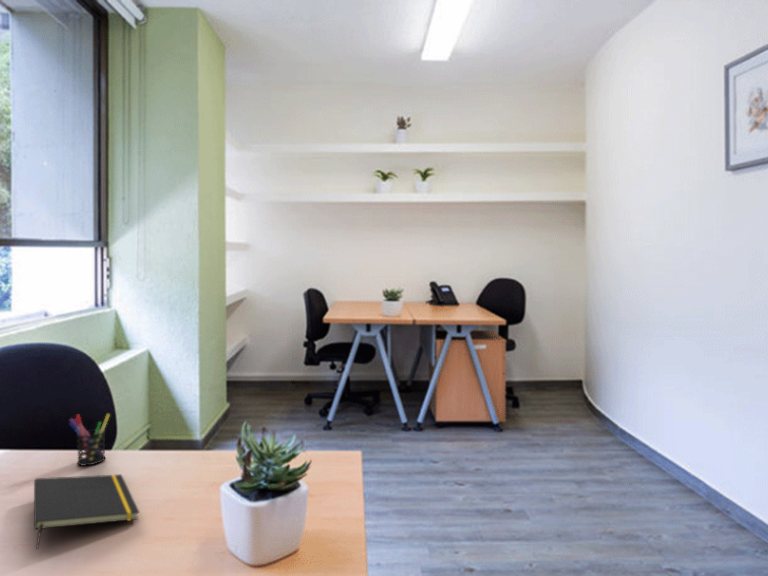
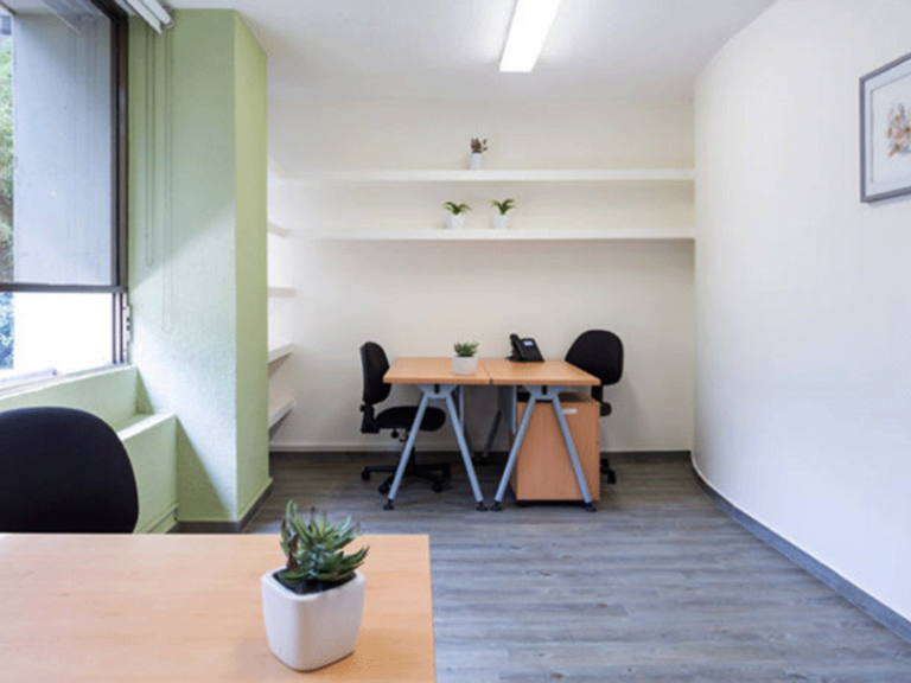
- notepad [33,474,140,550]
- pen holder [68,413,111,467]
